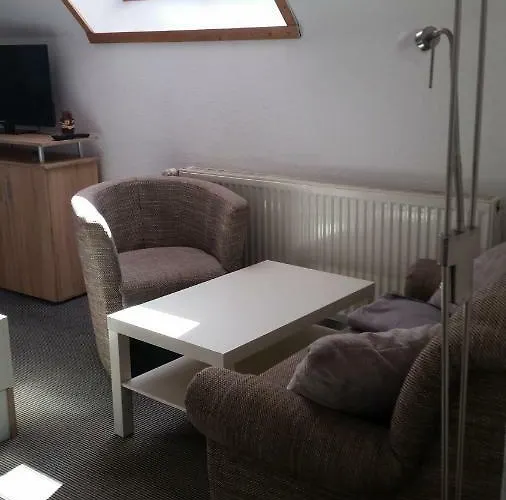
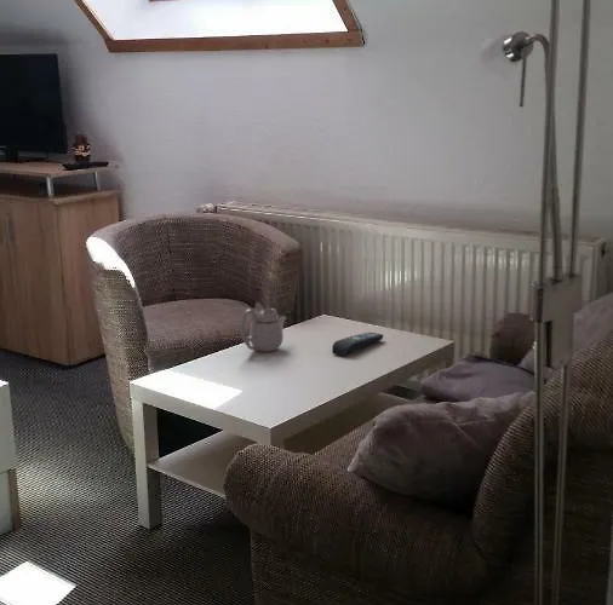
+ remote control [331,332,384,357]
+ teapot [239,301,287,353]
